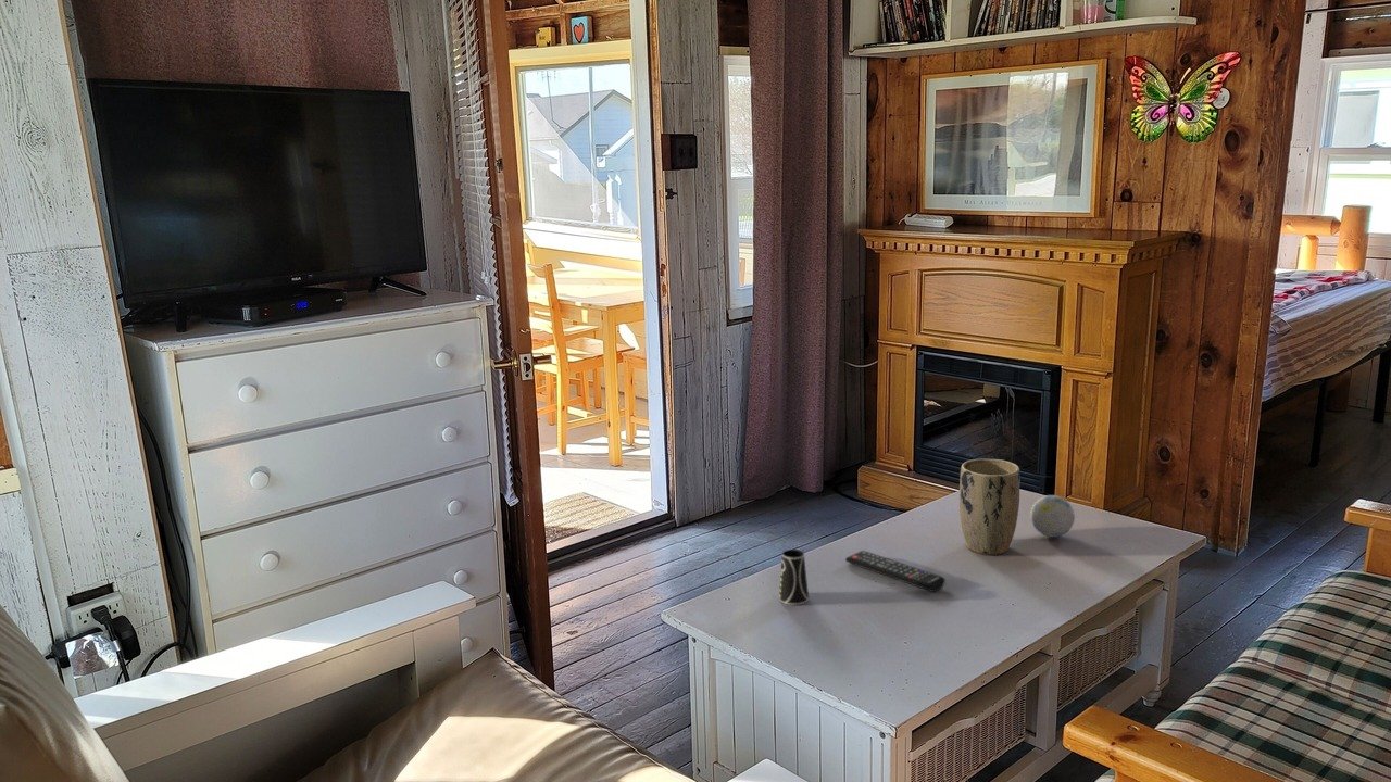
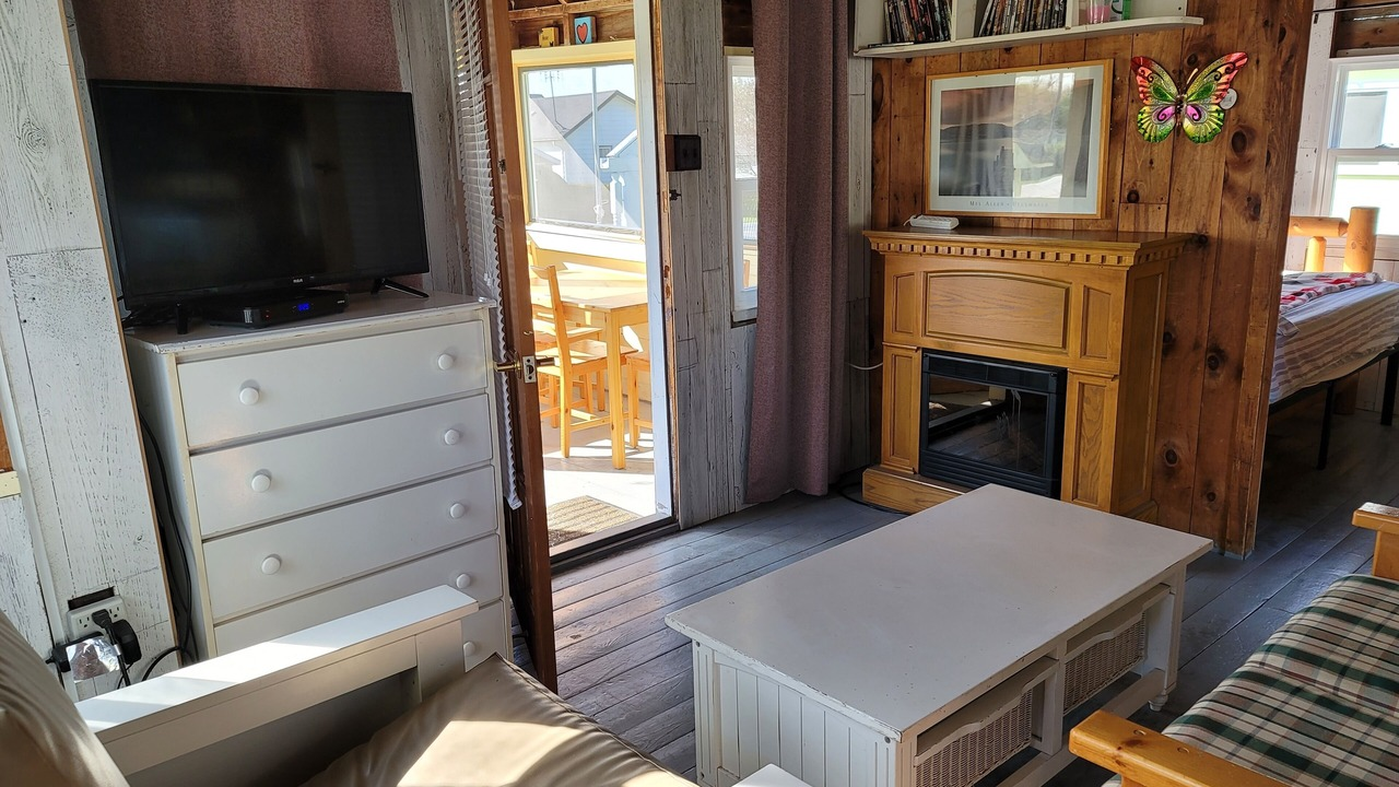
- cup [778,548,810,606]
- plant pot [958,458,1022,556]
- decorative ball [1029,494,1076,538]
- remote control [844,550,947,593]
